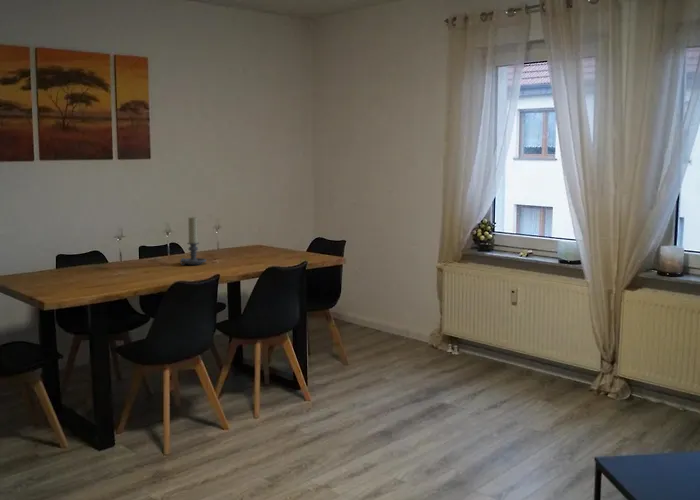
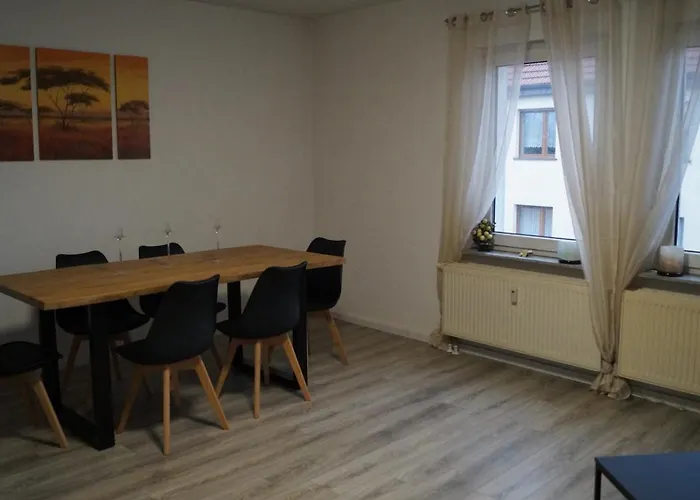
- candle holder [179,216,207,266]
